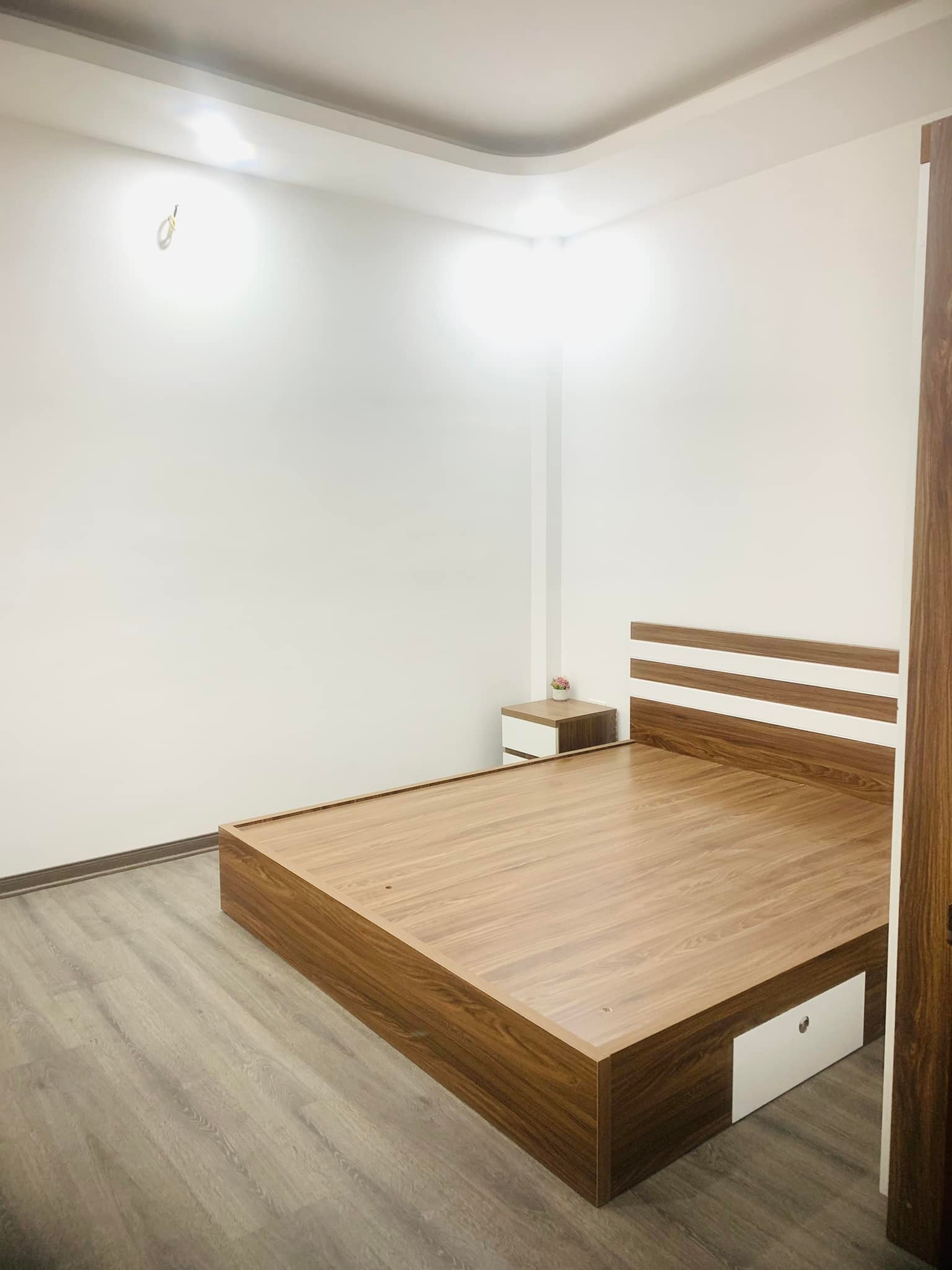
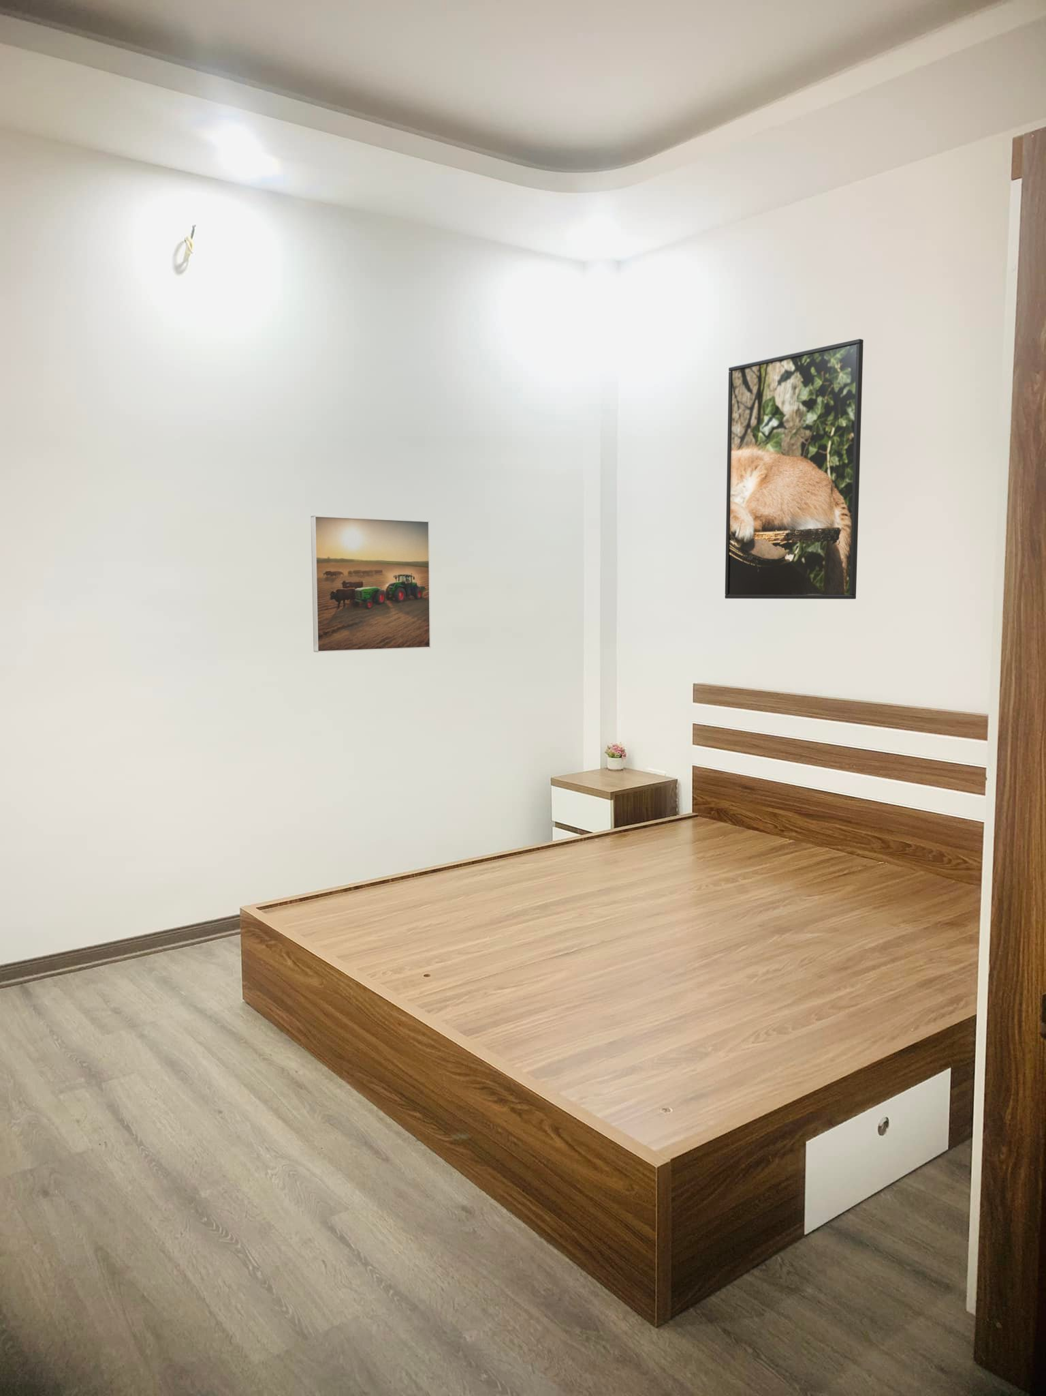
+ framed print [311,514,431,653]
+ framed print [724,339,865,600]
